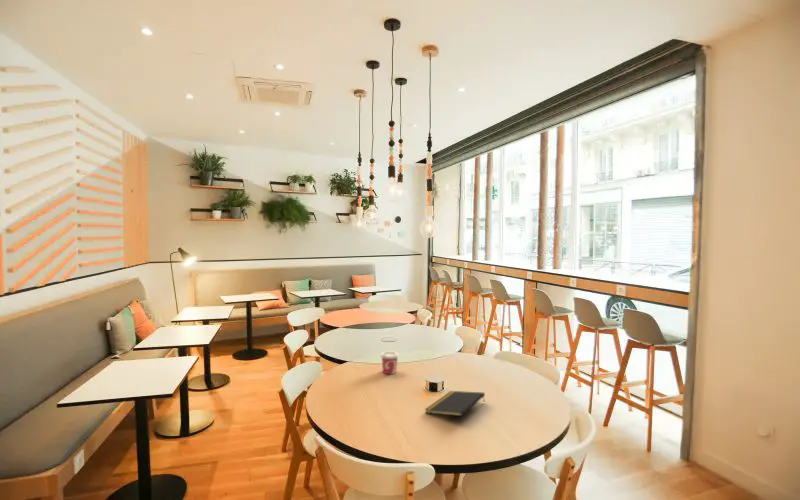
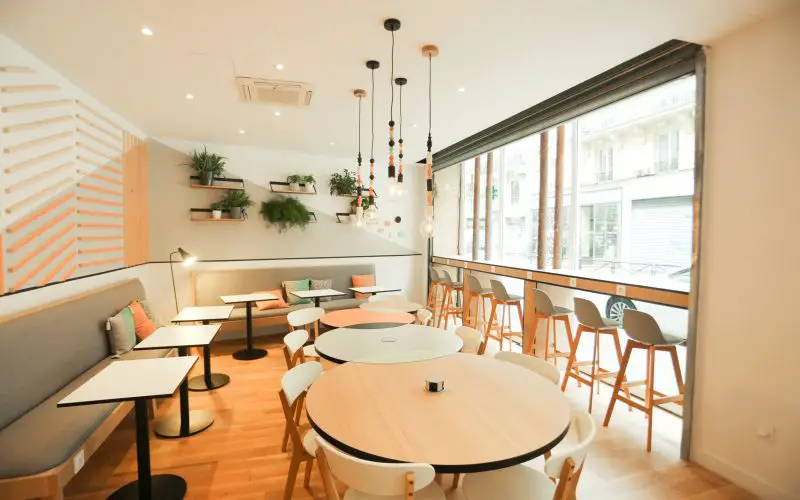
- cup [379,350,400,375]
- notepad [424,390,486,417]
